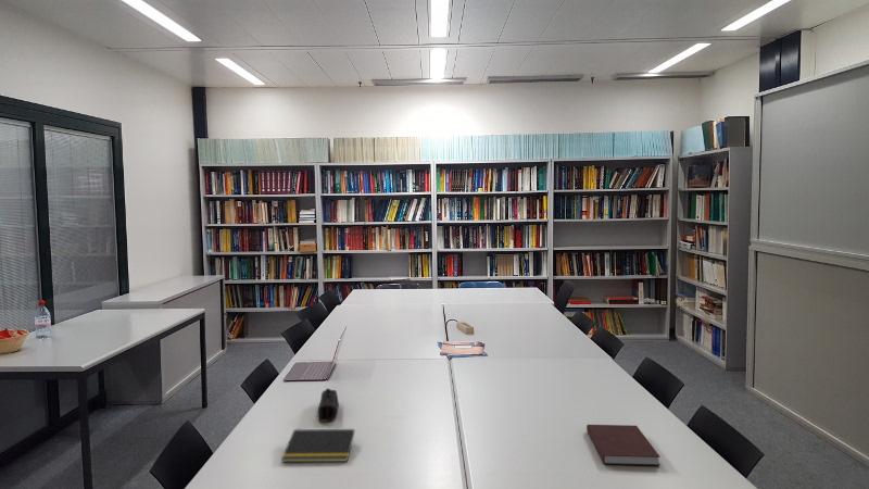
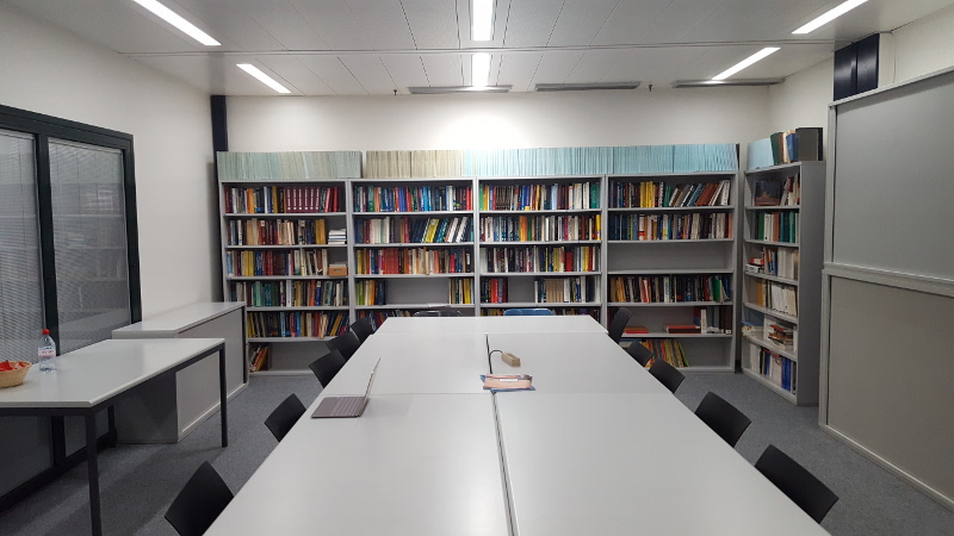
- notepad [280,428,356,463]
- notebook [585,424,662,466]
- pencil case [317,387,340,423]
